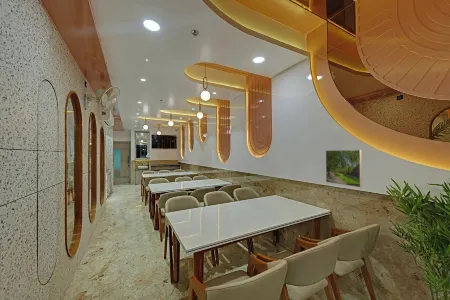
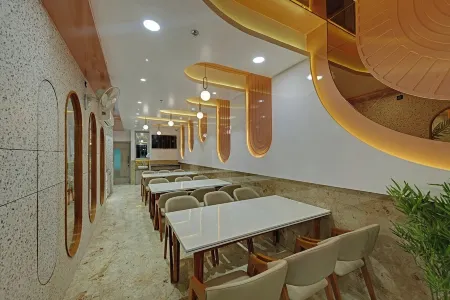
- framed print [325,149,363,188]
